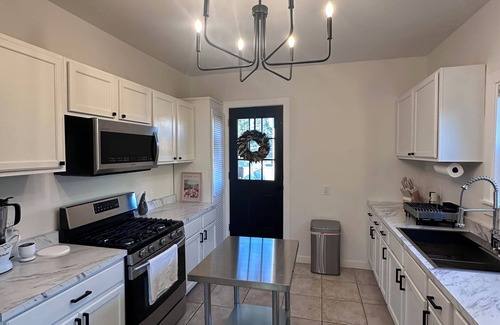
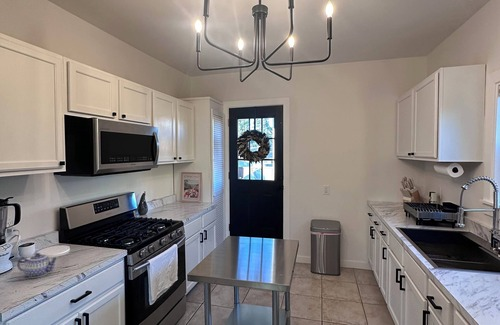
+ teapot [16,252,59,279]
